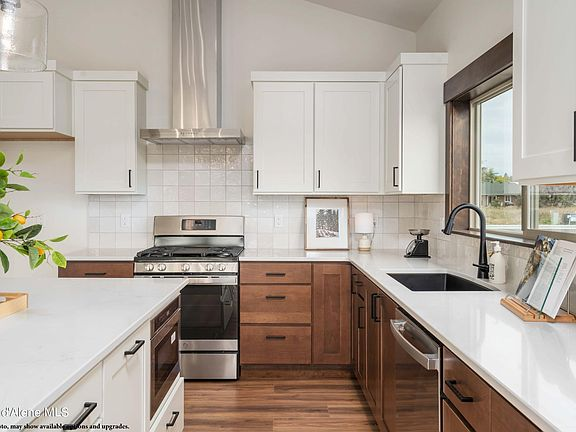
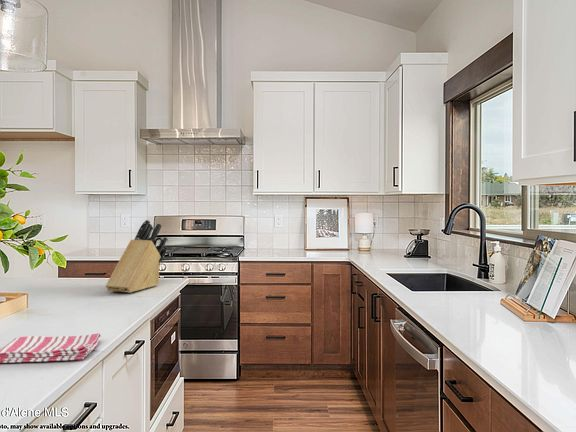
+ dish towel [0,332,102,364]
+ knife block [105,219,169,294]
